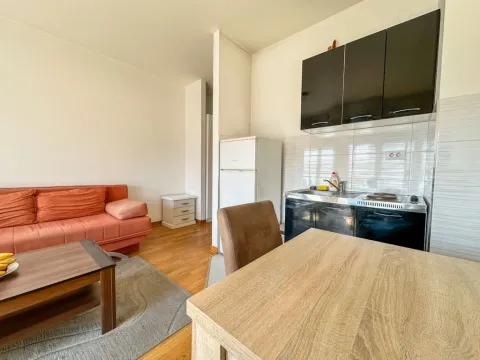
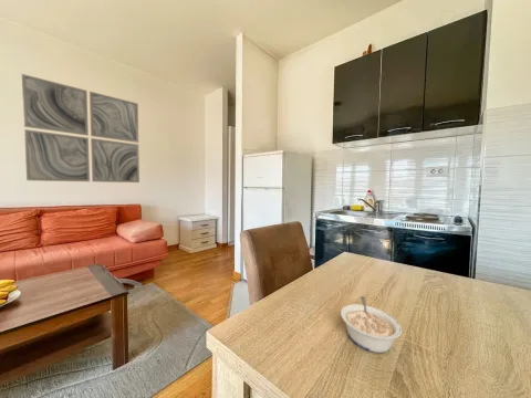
+ legume [340,295,403,354]
+ wall art [21,73,140,184]
